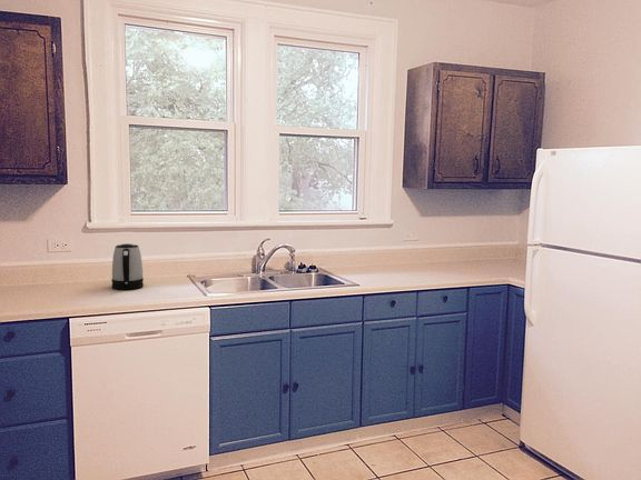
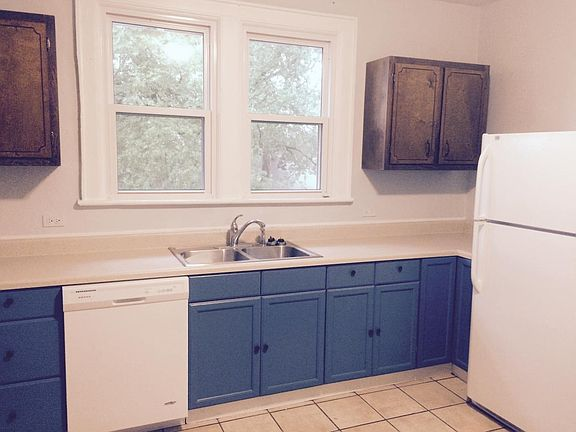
- kettle [110,242,145,290]
